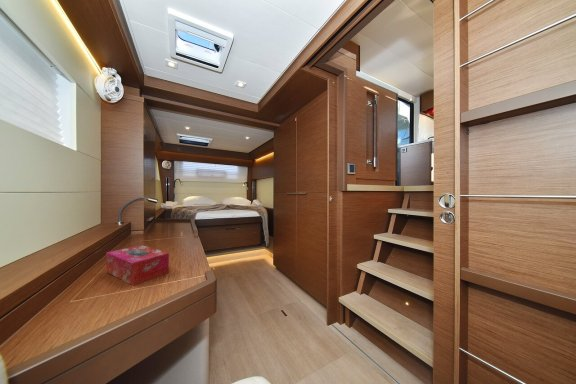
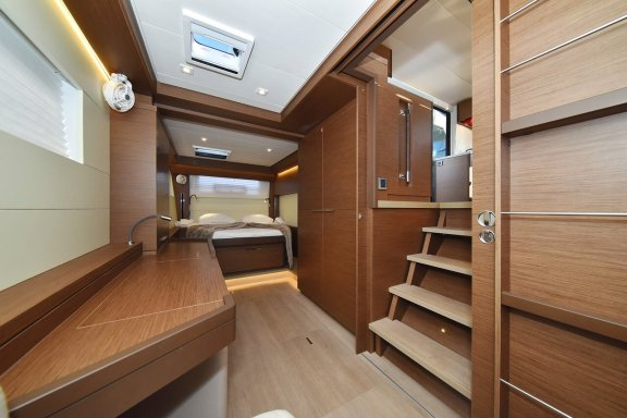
- tissue box [105,244,170,287]
